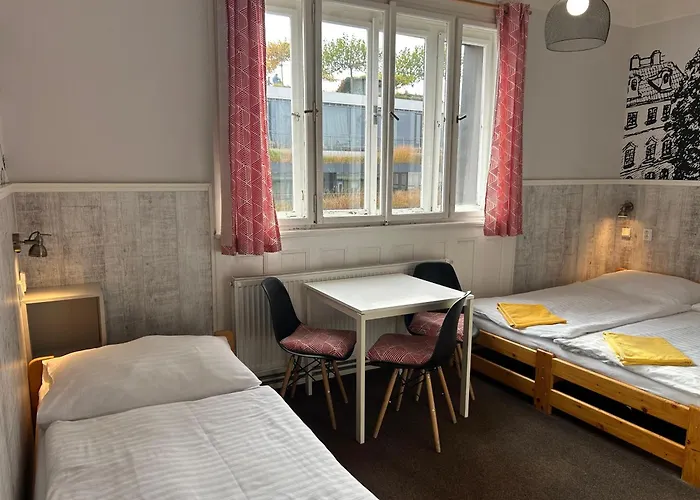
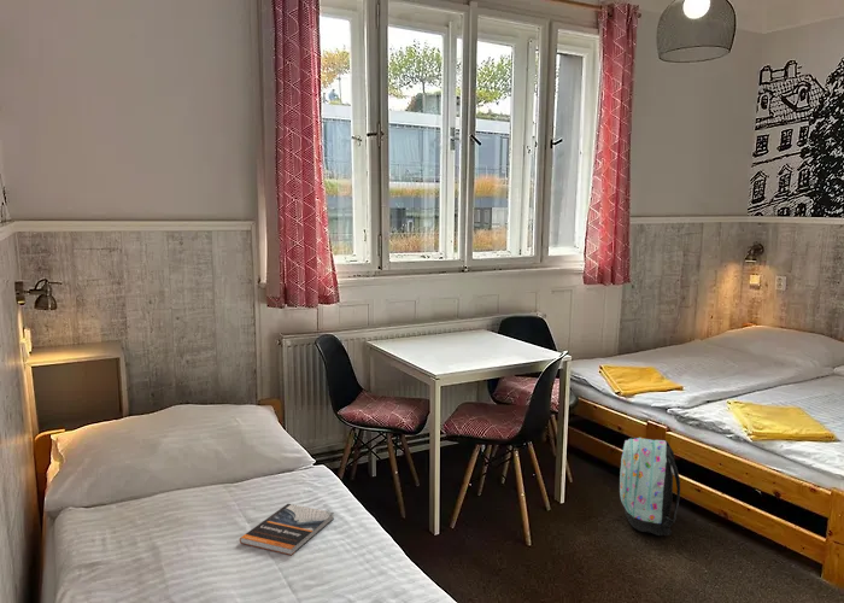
+ book [239,503,335,556]
+ backpack [619,437,681,537]
